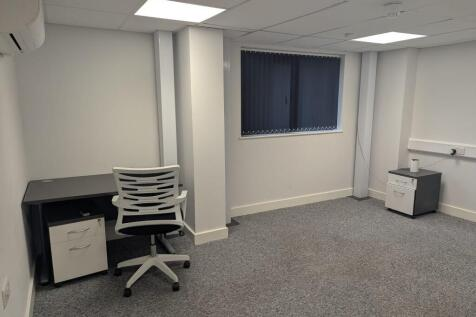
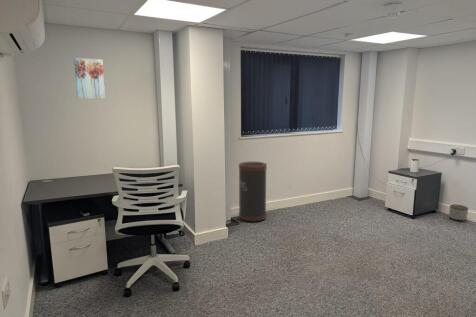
+ trash can [238,161,268,223]
+ planter [448,203,469,222]
+ wall art [73,57,107,100]
